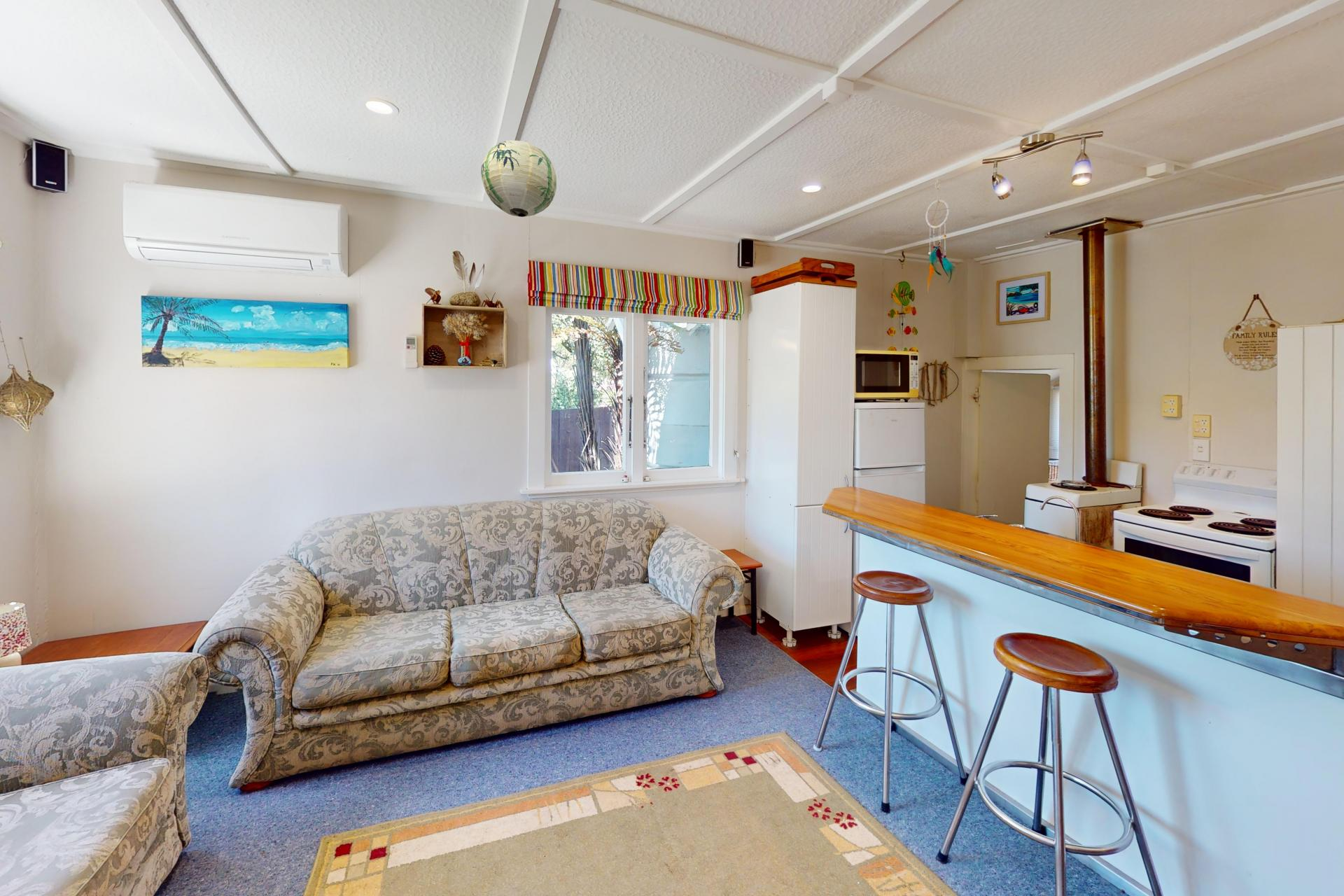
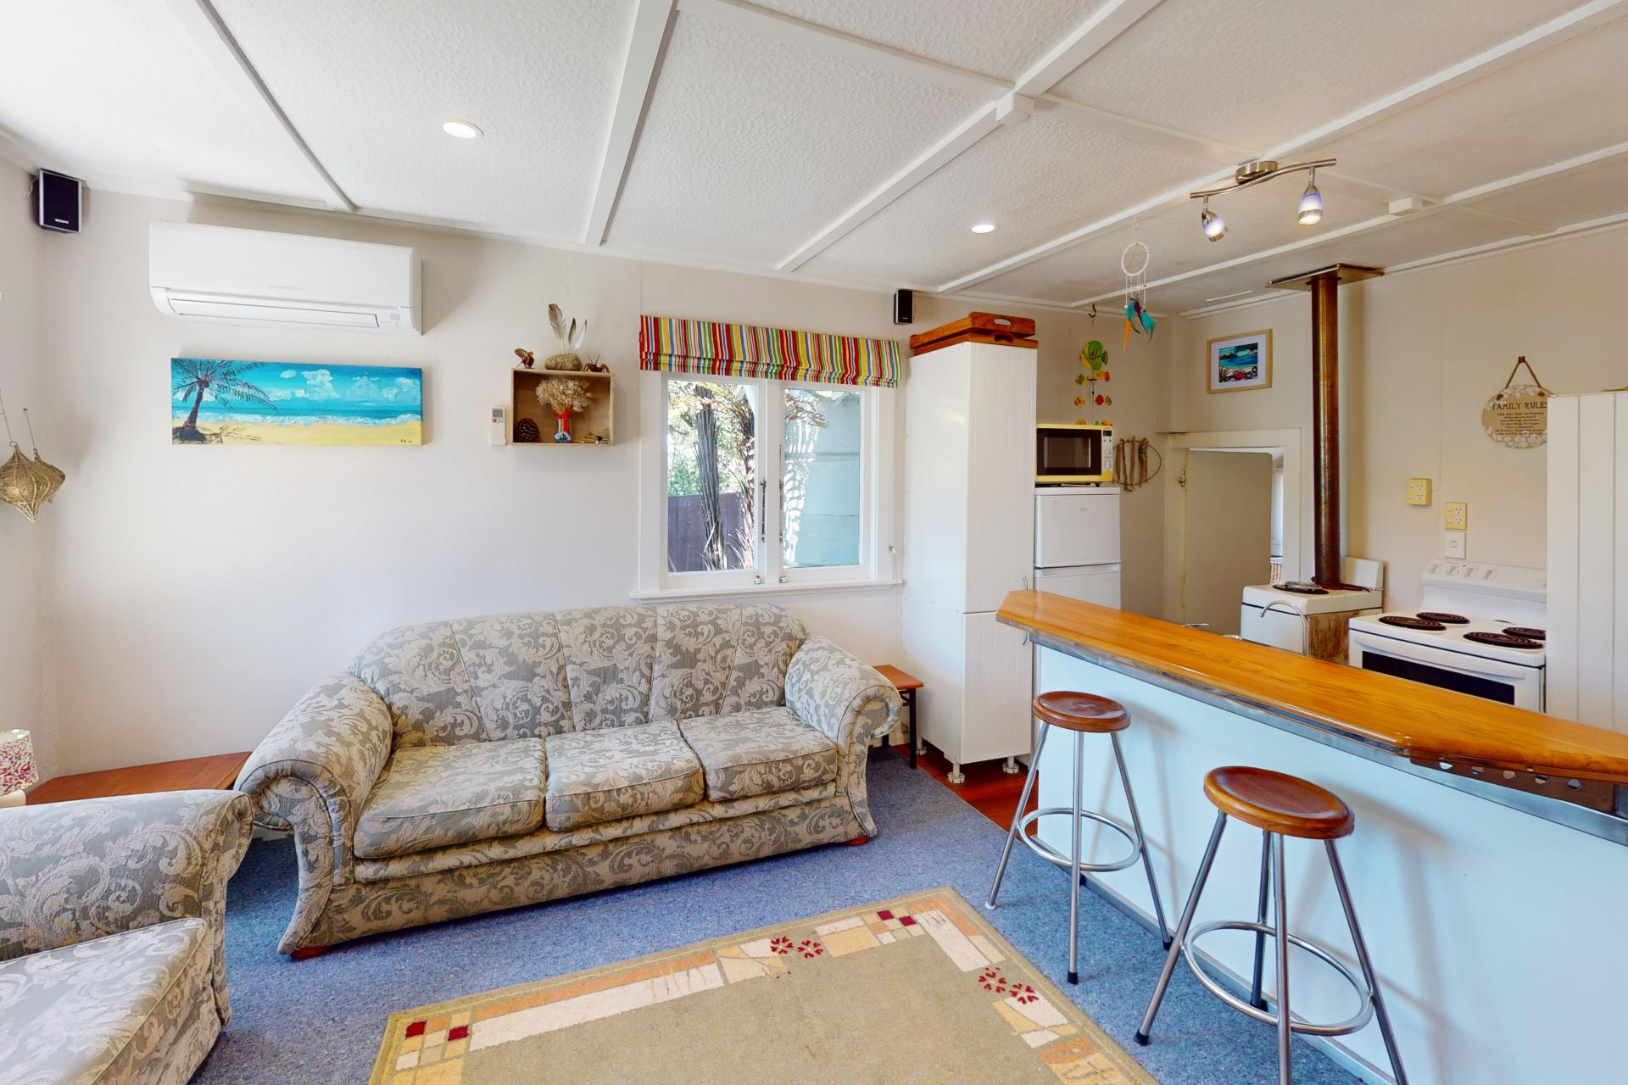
- paper lantern [480,139,557,218]
